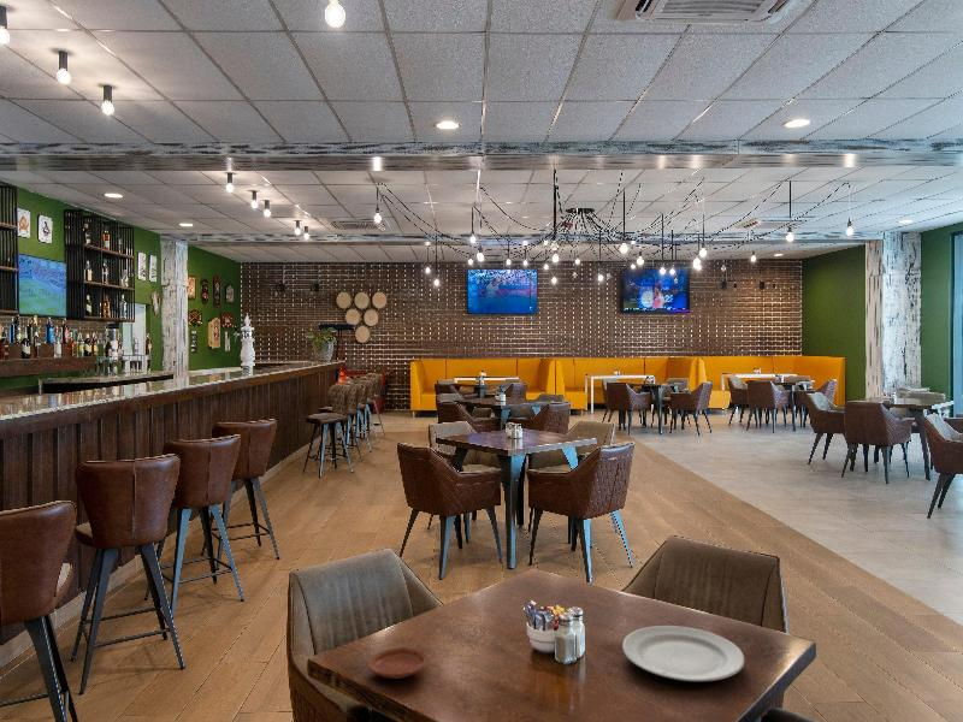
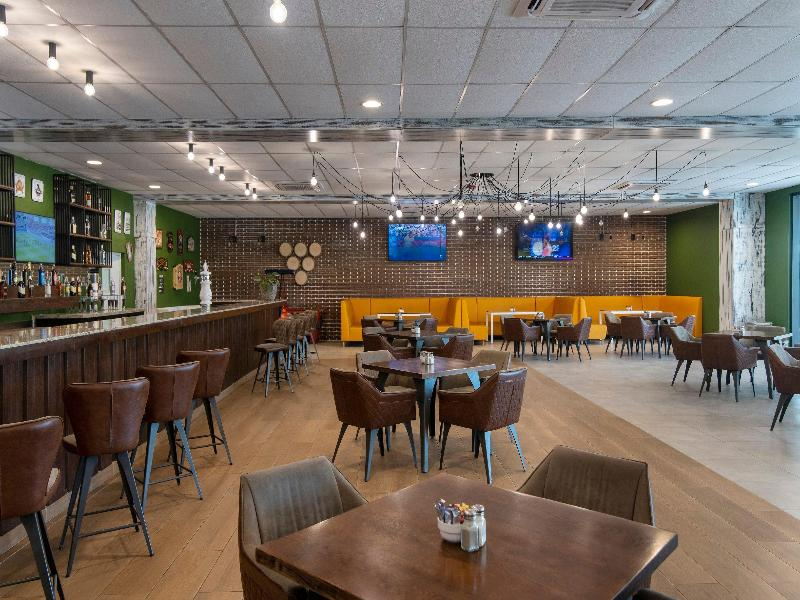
- plate [366,646,429,680]
- chinaware [621,625,745,682]
